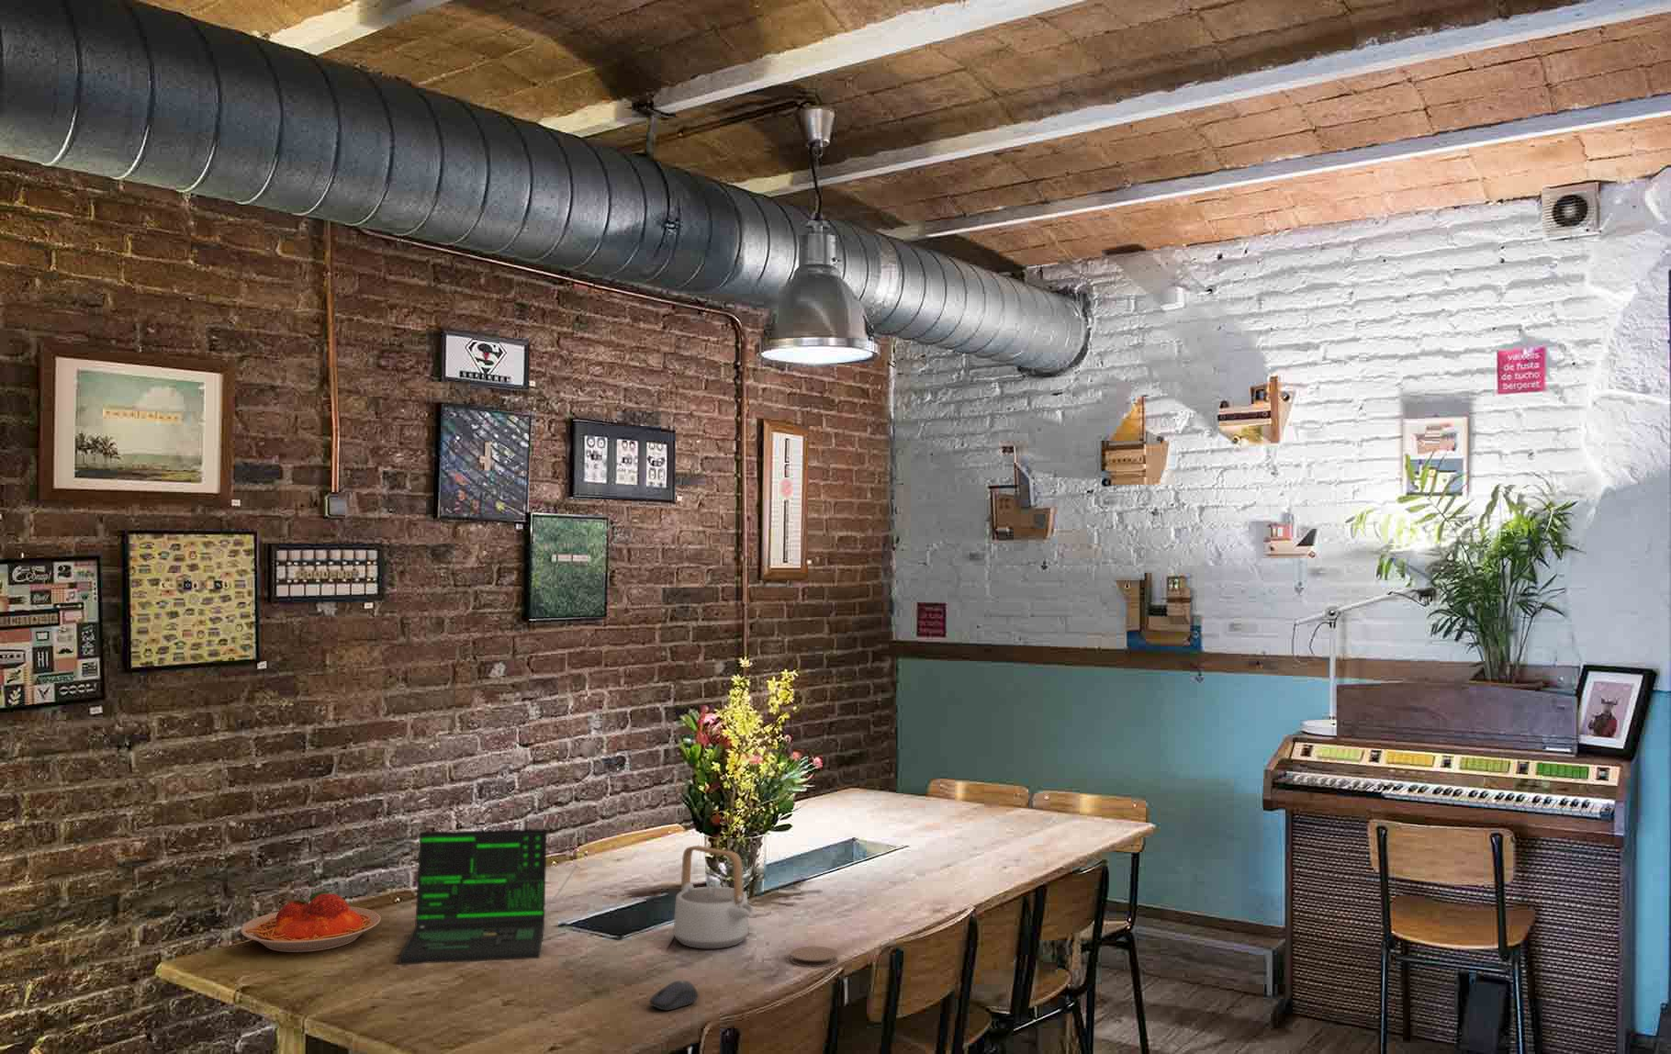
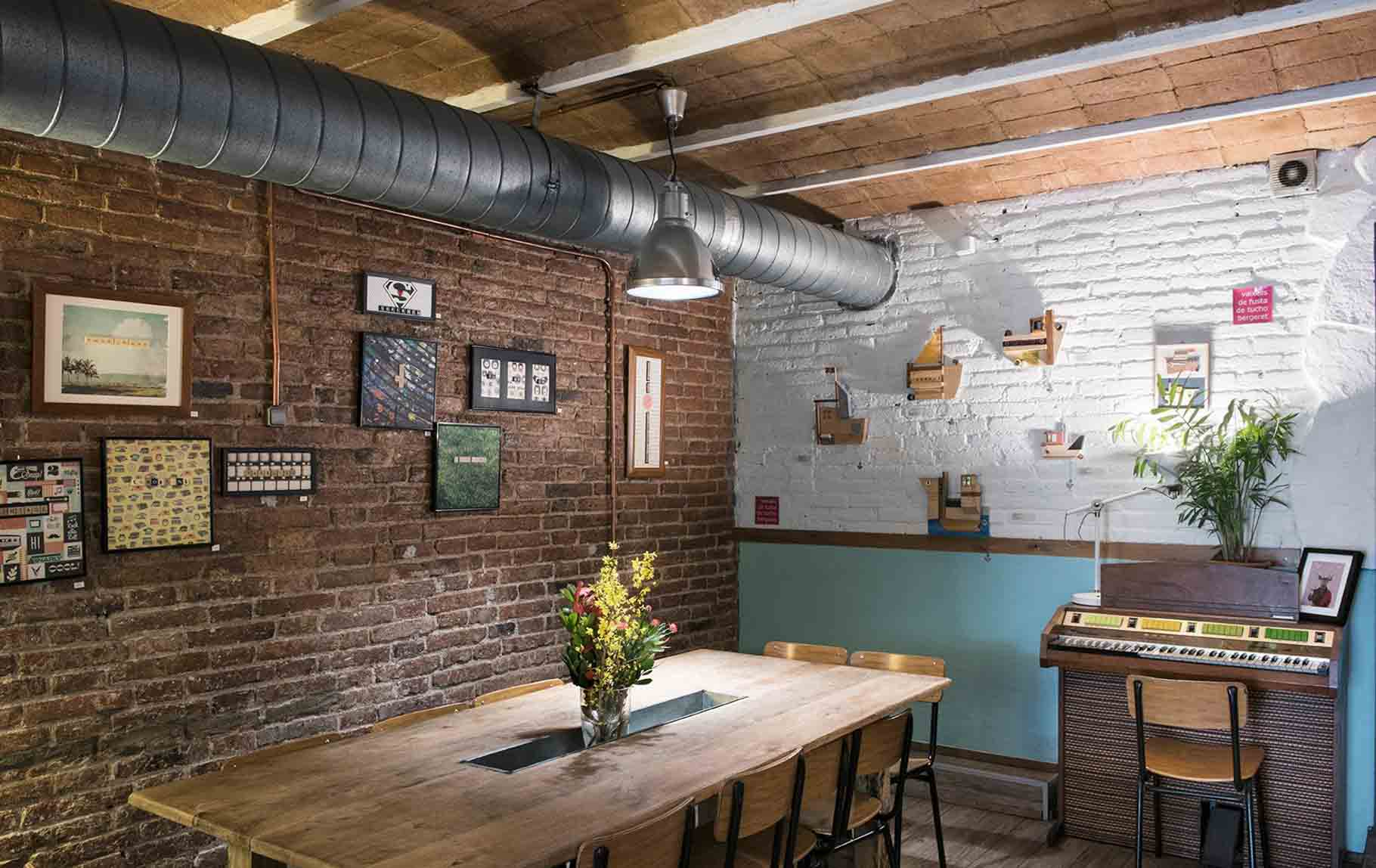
- teapot [673,845,754,950]
- computer mouse [650,980,699,1010]
- laptop [397,828,579,965]
- plate [239,889,383,953]
- coaster [788,946,839,968]
